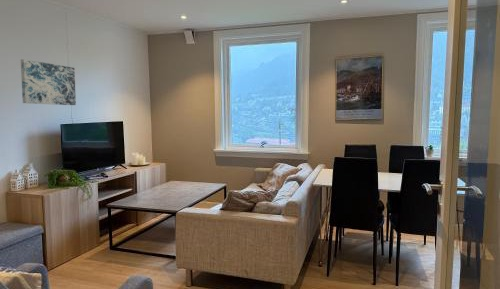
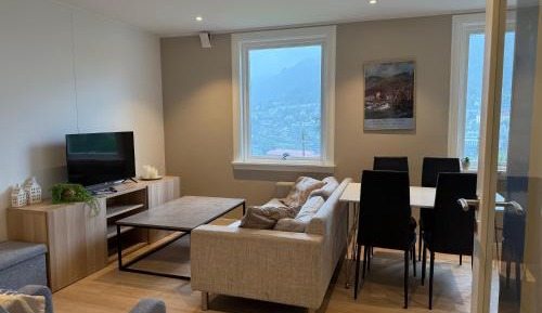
- wall art [20,58,77,106]
